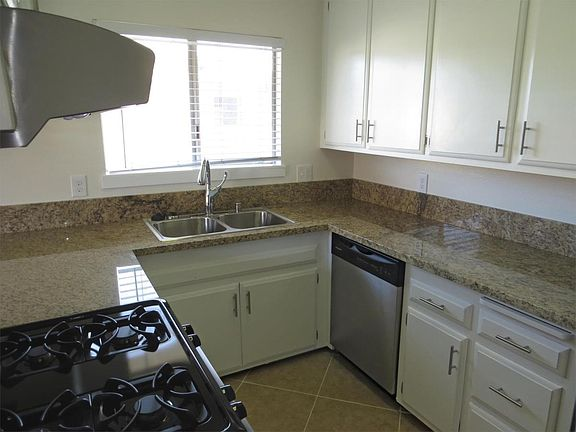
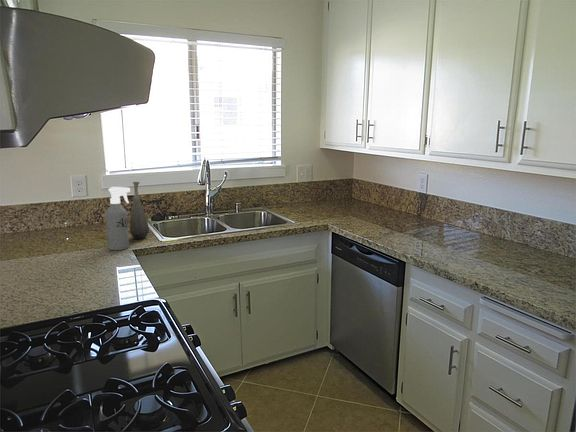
+ spray bottle [104,186,131,251]
+ bottle [129,181,150,240]
